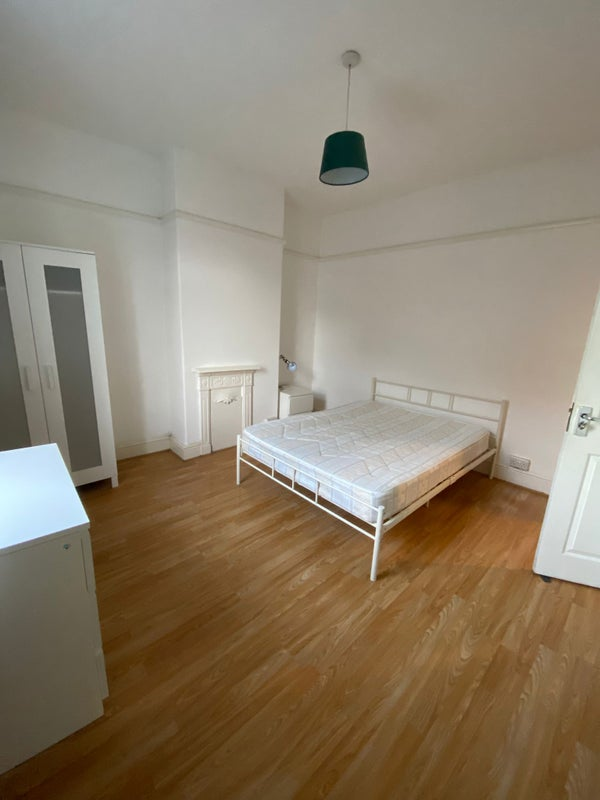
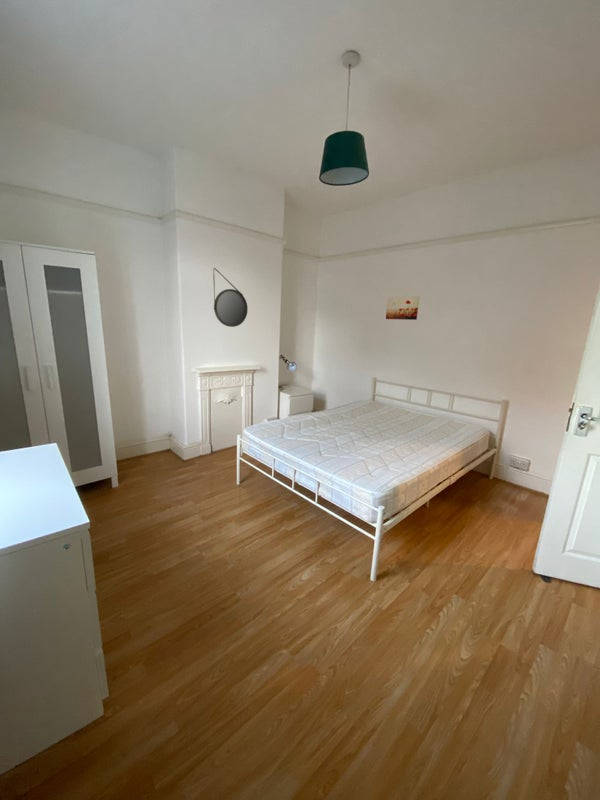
+ home mirror [212,267,249,328]
+ wall art [385,295,420,321]
